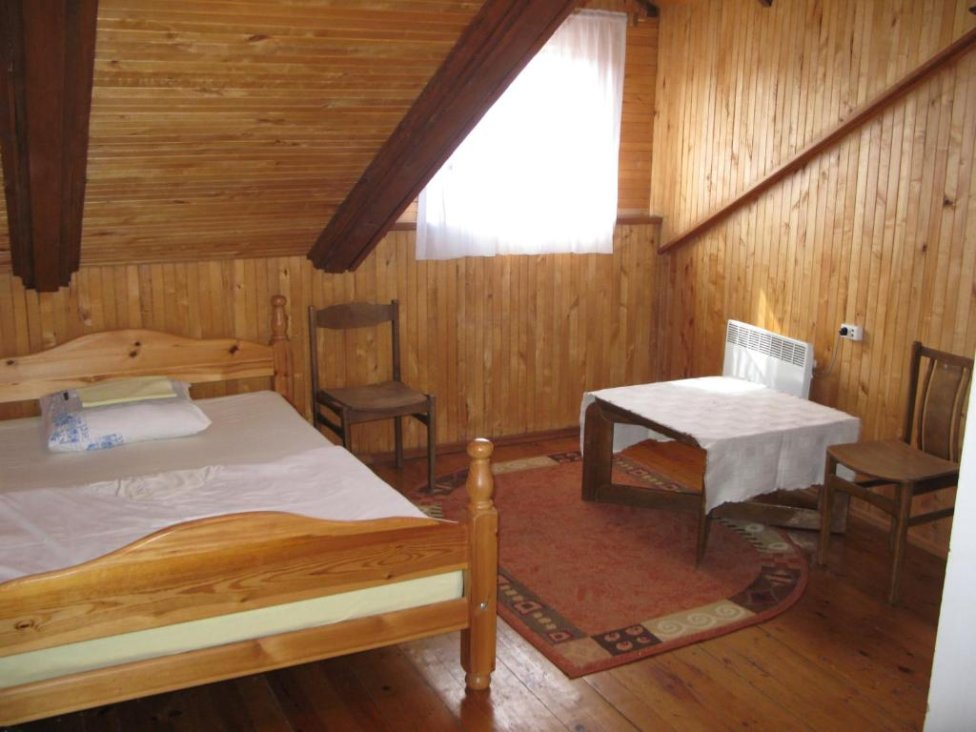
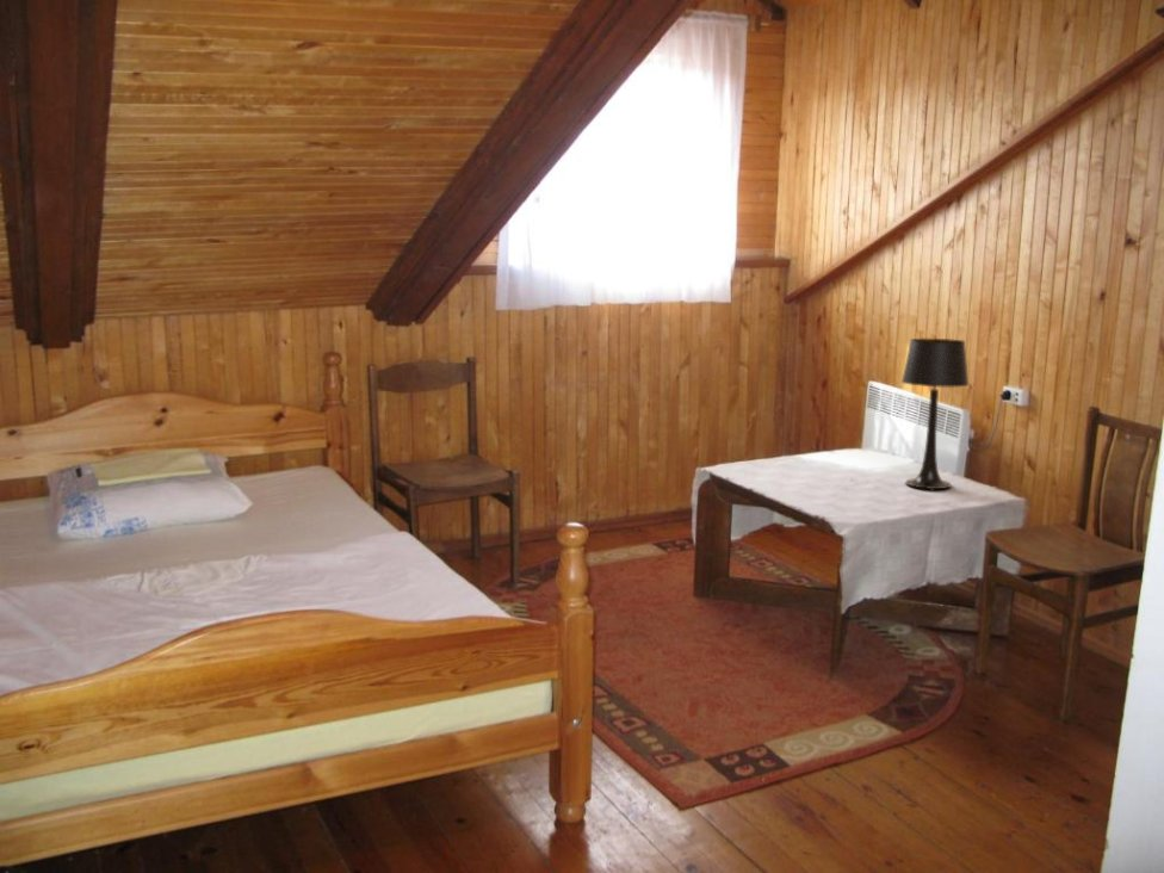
+ table lamp [900,338,970,490]
